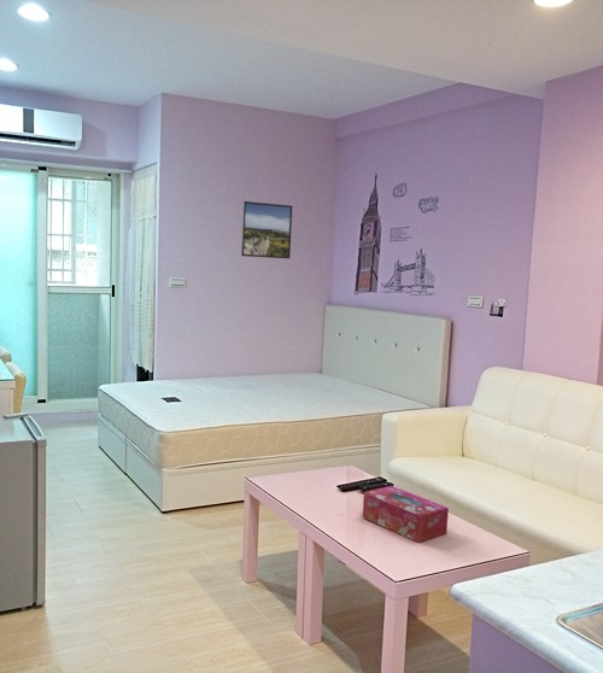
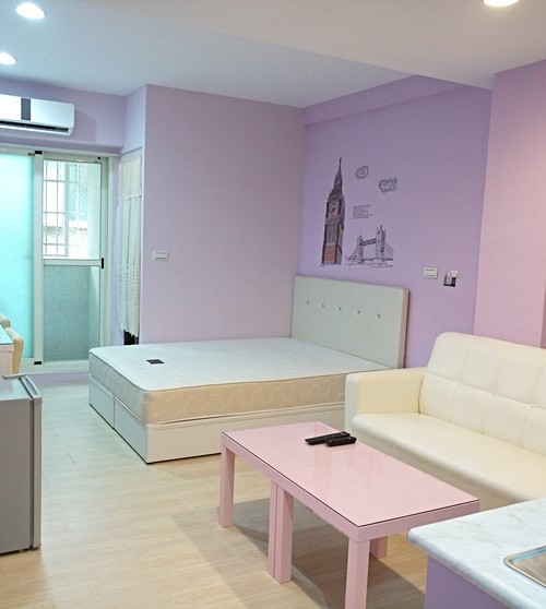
- tissue box [362,485,450,544]
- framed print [240,200,293,259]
